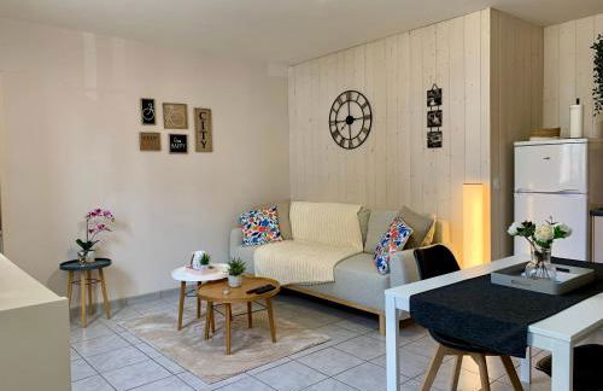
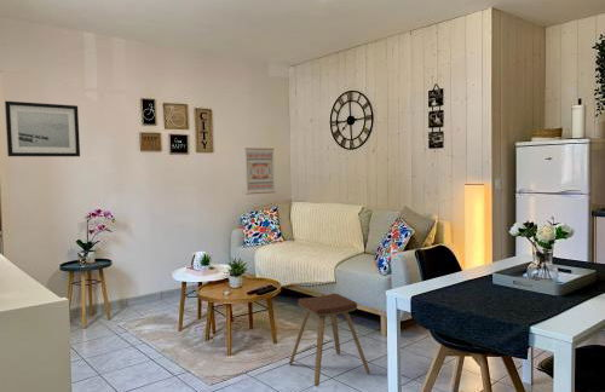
+ wall art [243,146,276,196]
+ music stool [288,293,371,387]
+ wall art [4,100,81,157]
